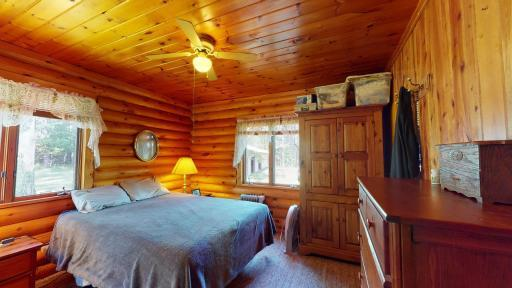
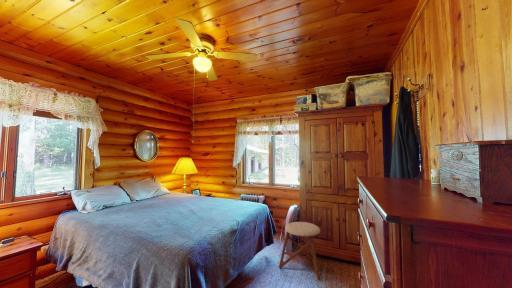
+ stool [278,221,321,281]
